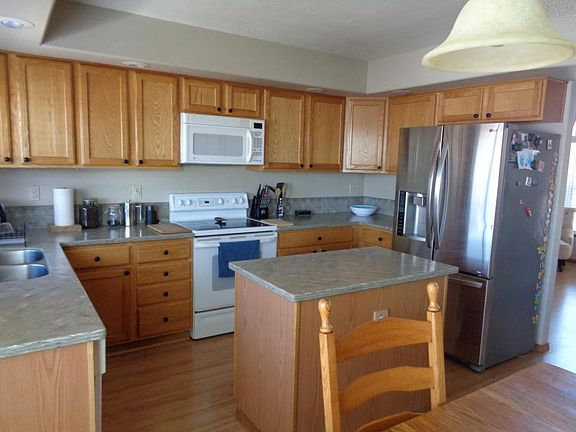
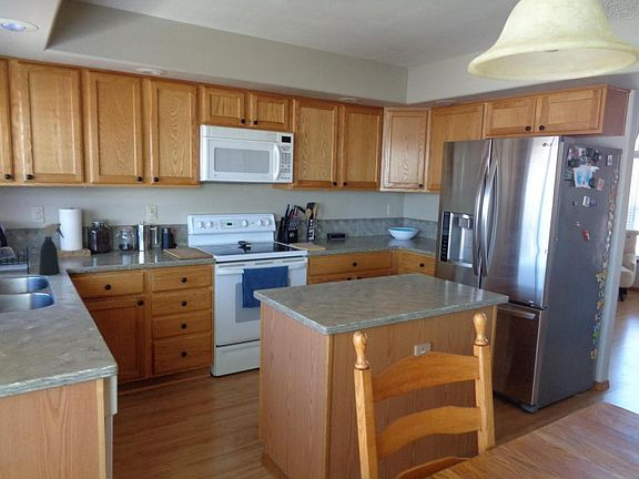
+ spray bottle [38,222,65,276]
